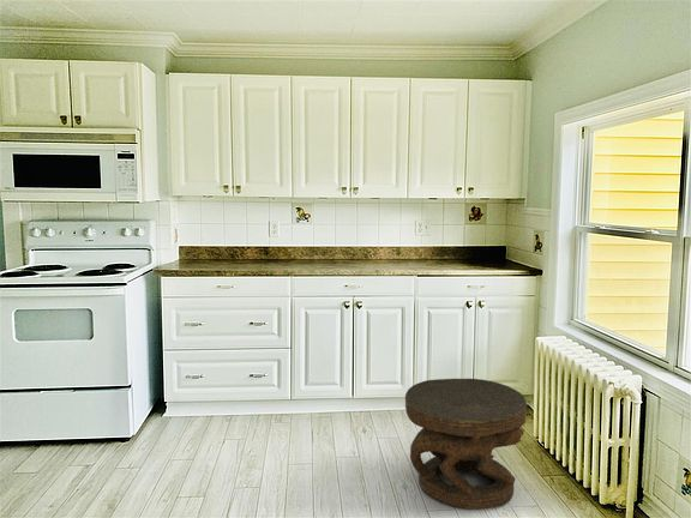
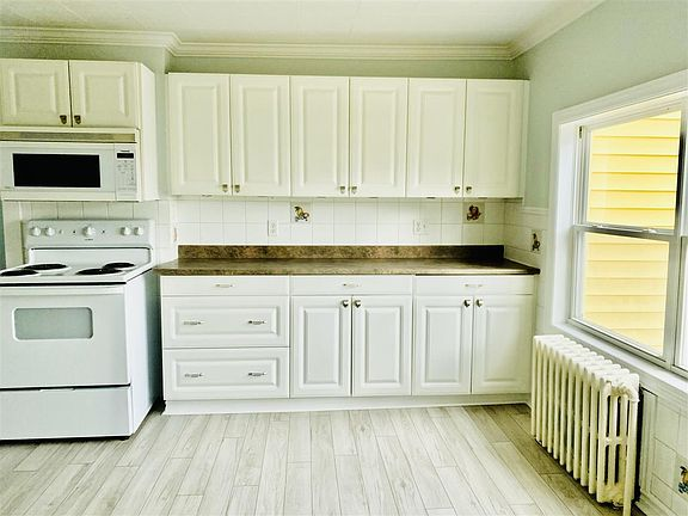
- side table [404,378,528,511]
